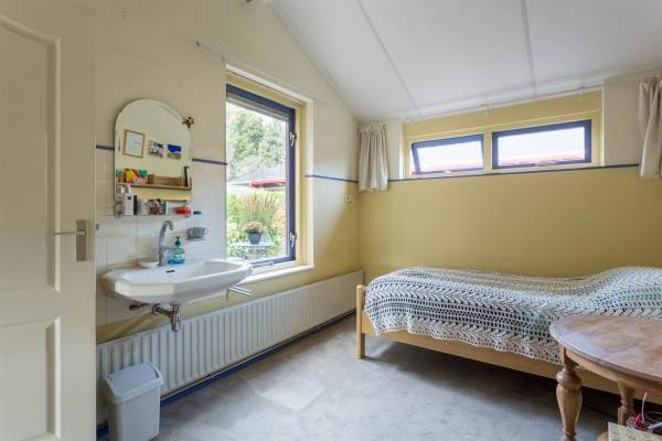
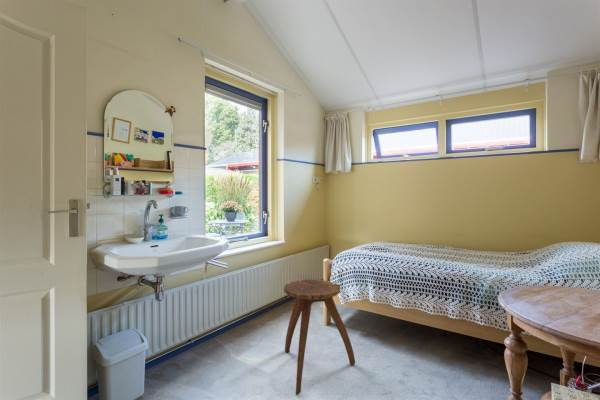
+ stool [283,278,356,396]
